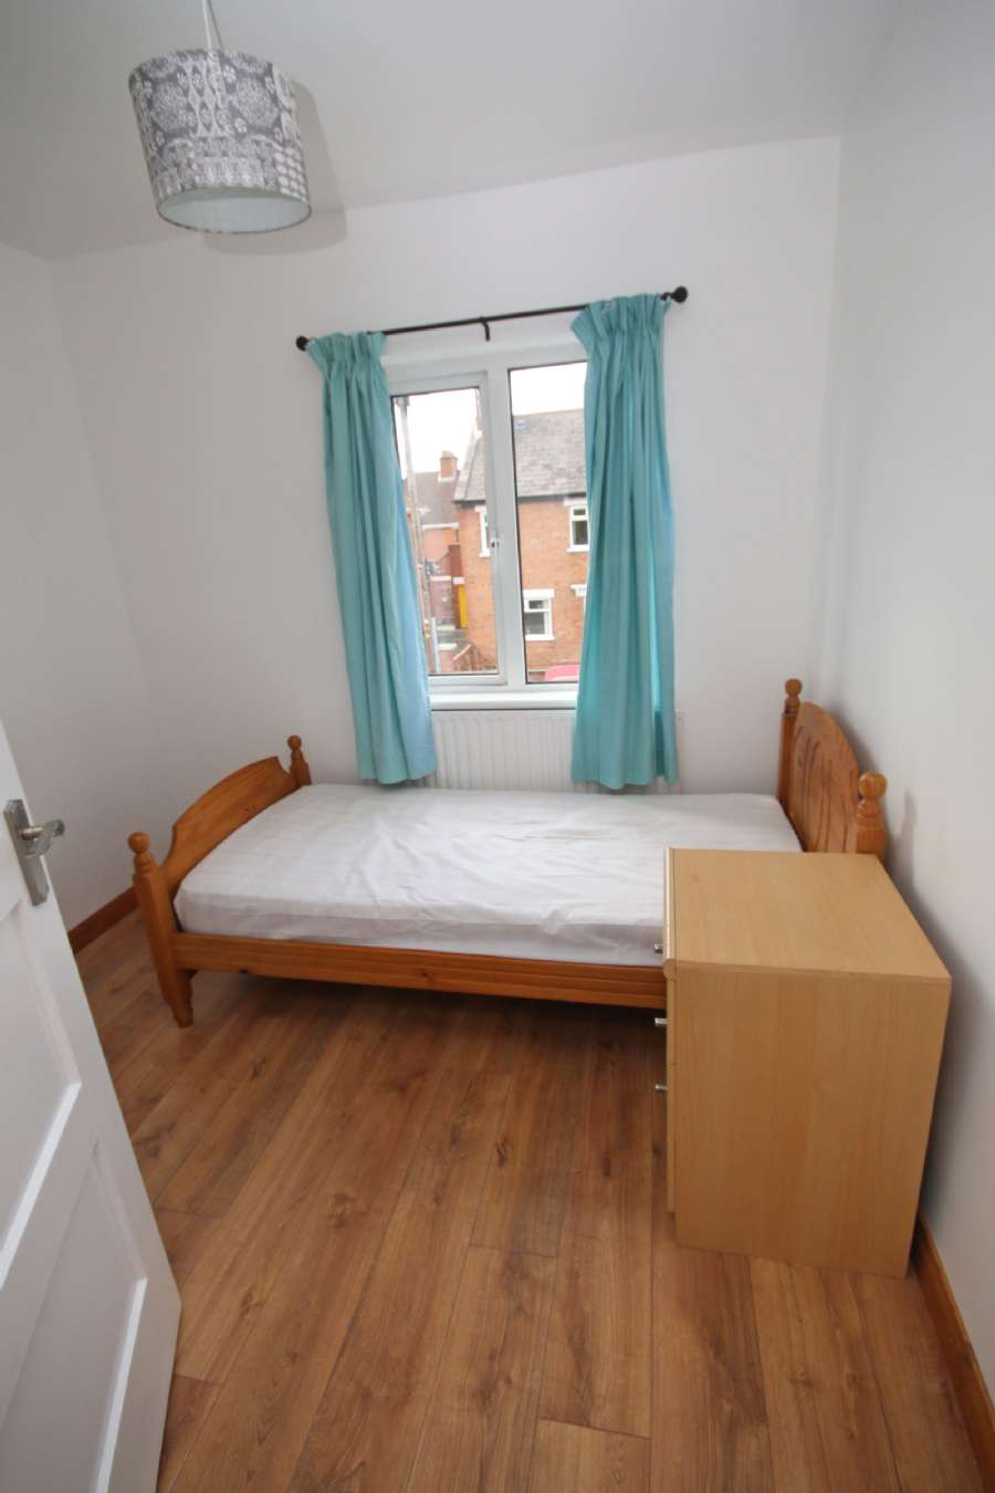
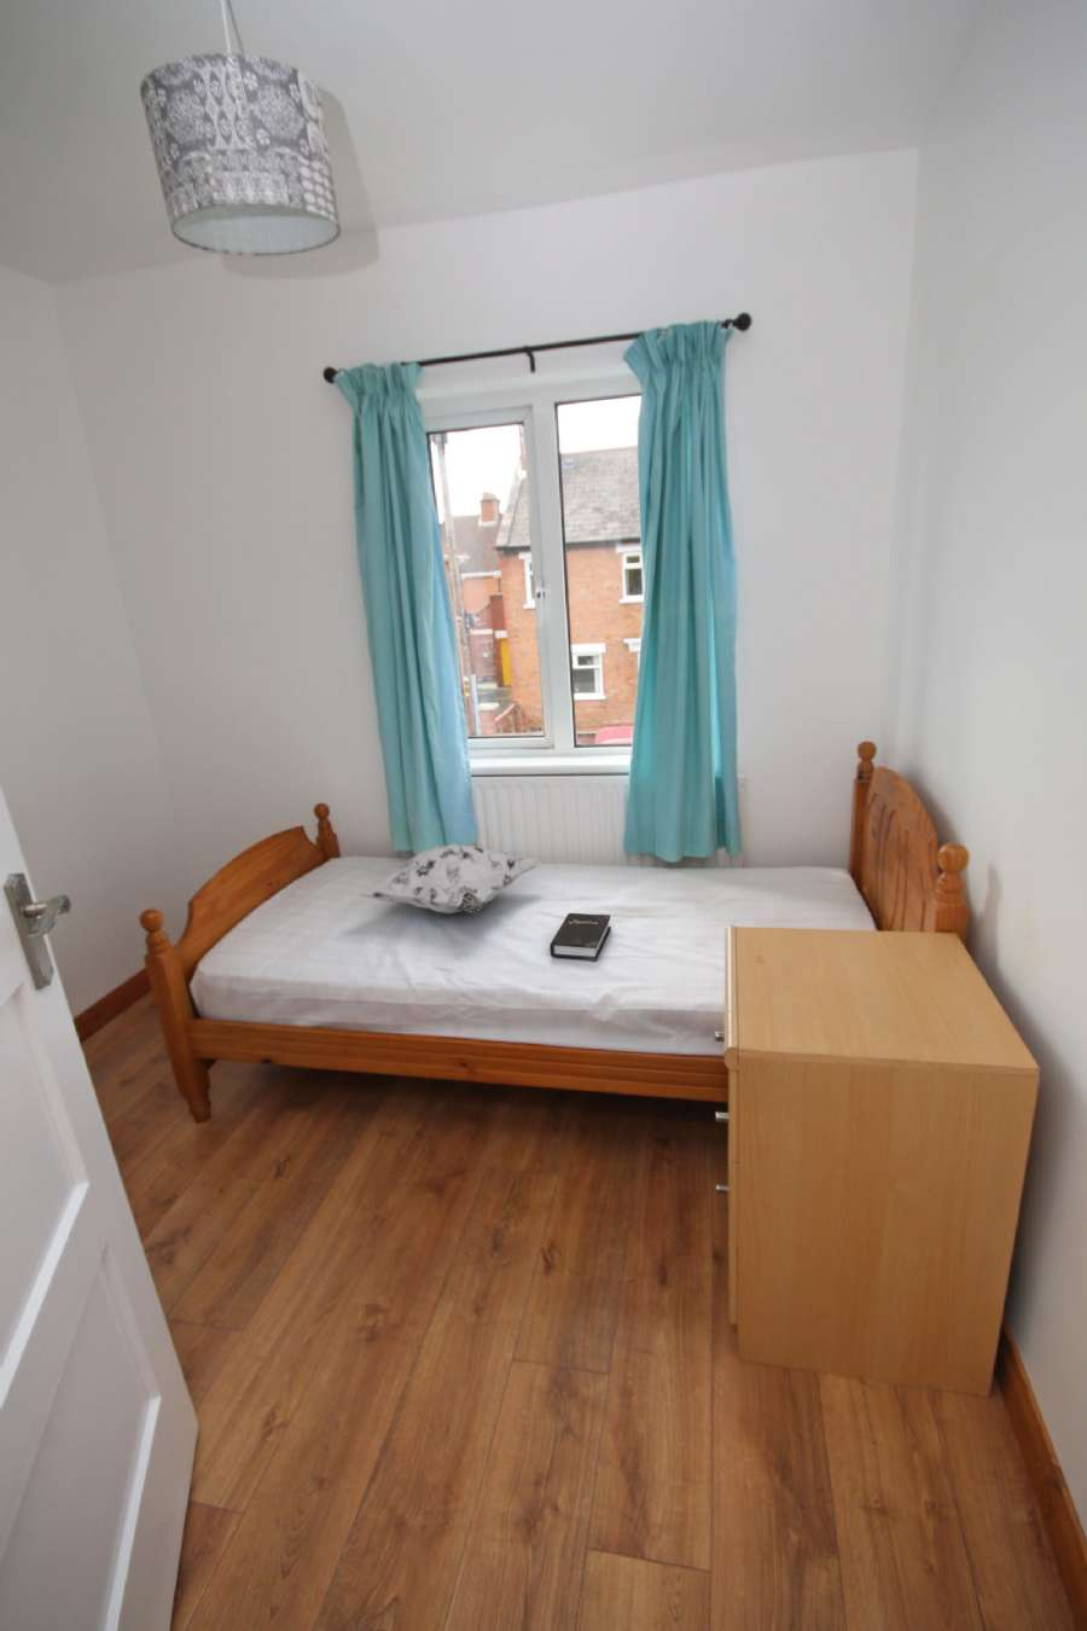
+ hardback book [548,913,613,961]
+ decorative pillow [355,843,542,915]
